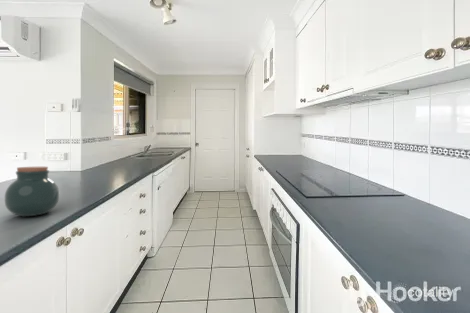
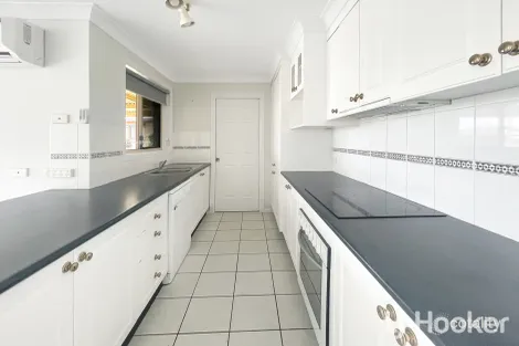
- jar [4,166,60,217]
